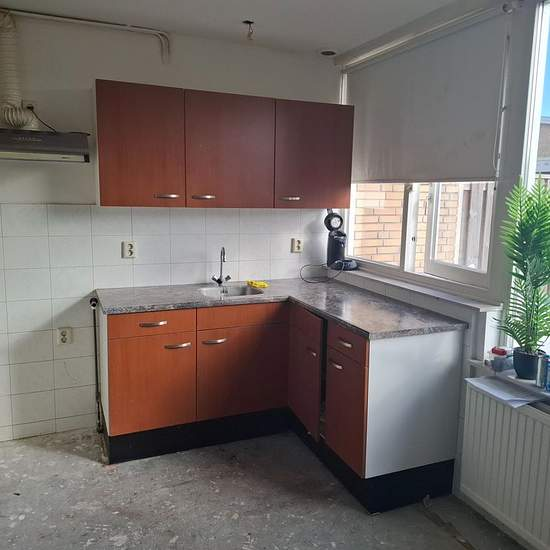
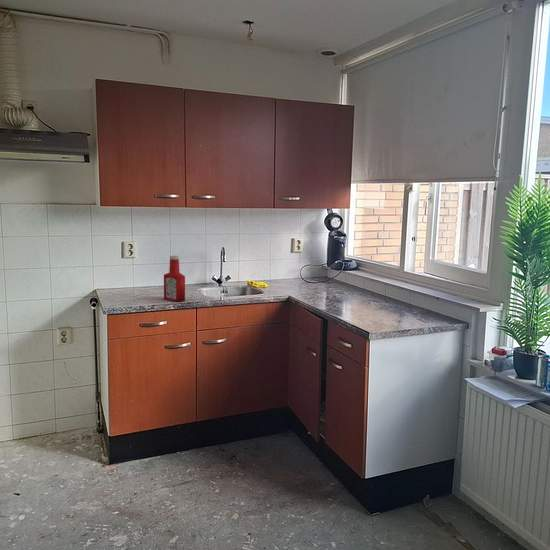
+ soap bottle [163,255,186,303]
